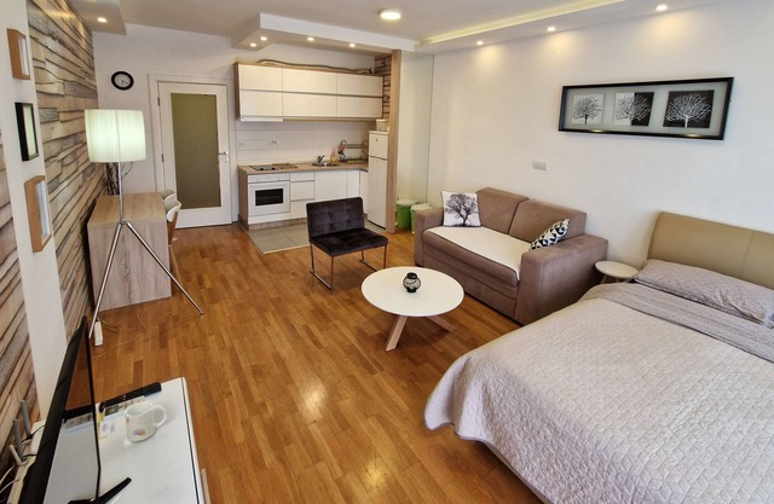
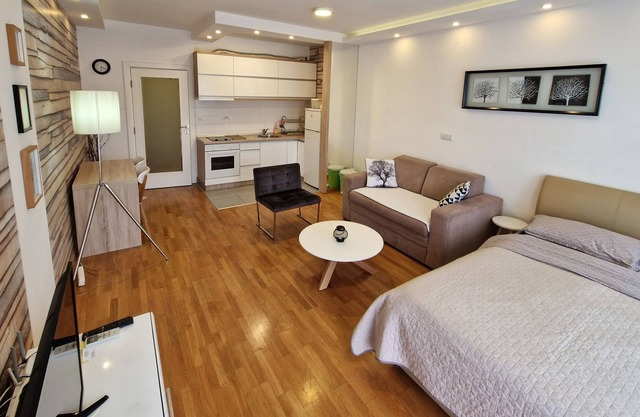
- mug [123,401,168,442]
